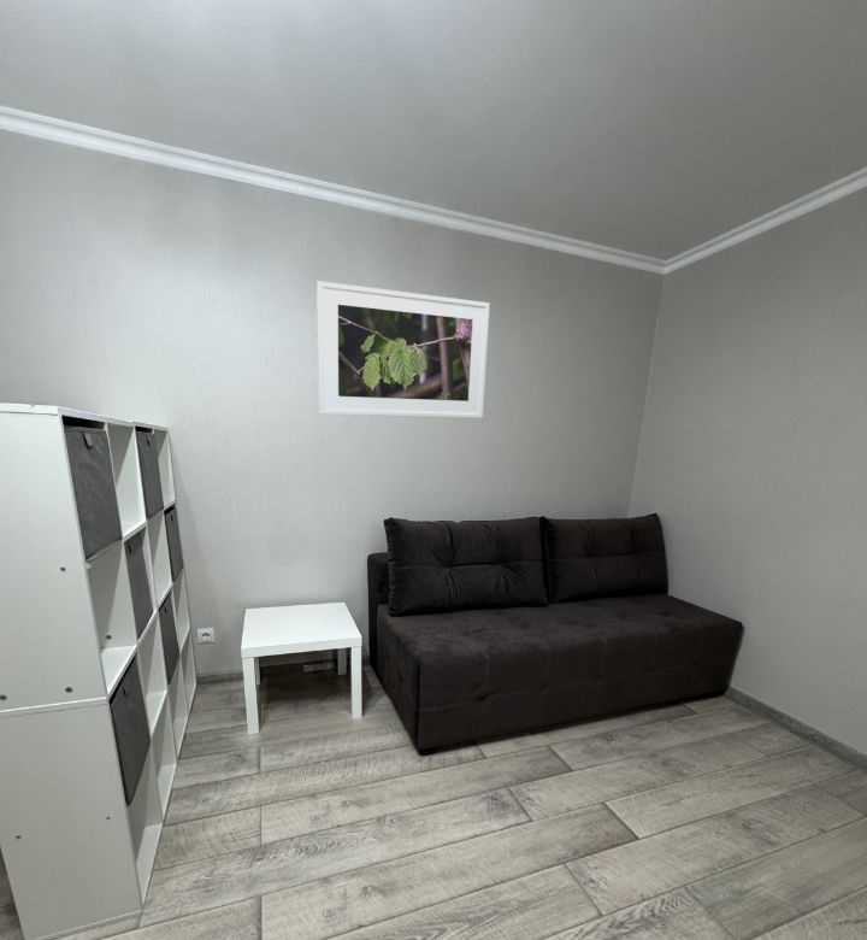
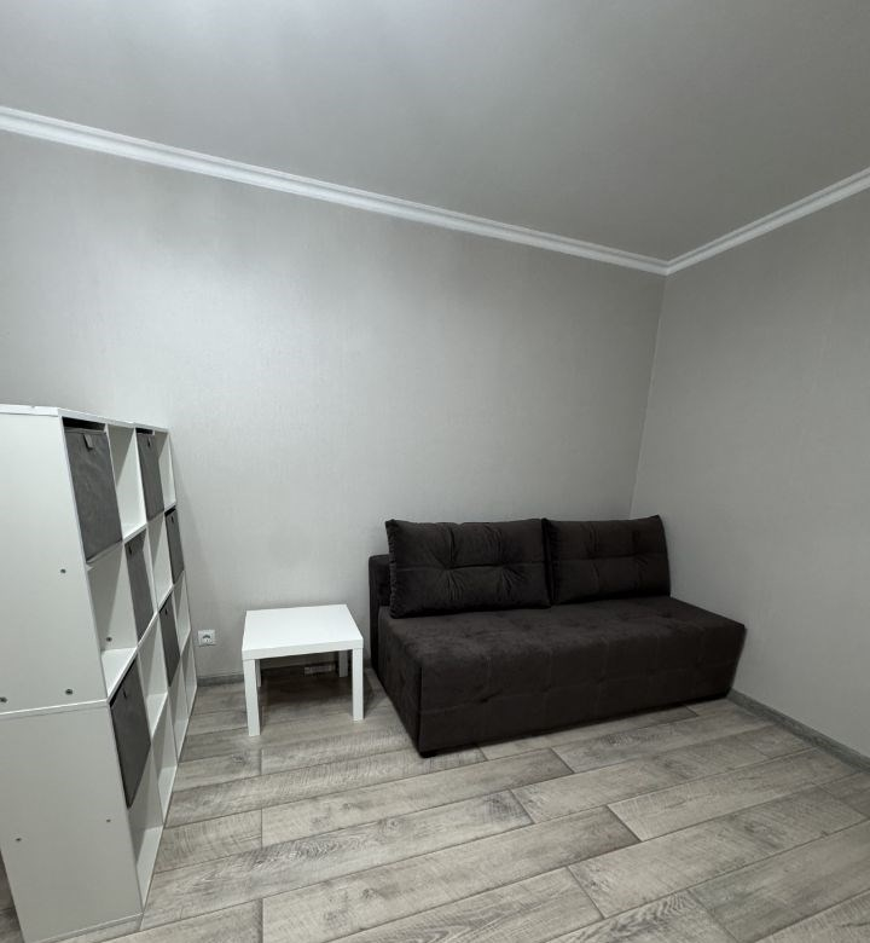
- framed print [315,280,491,419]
